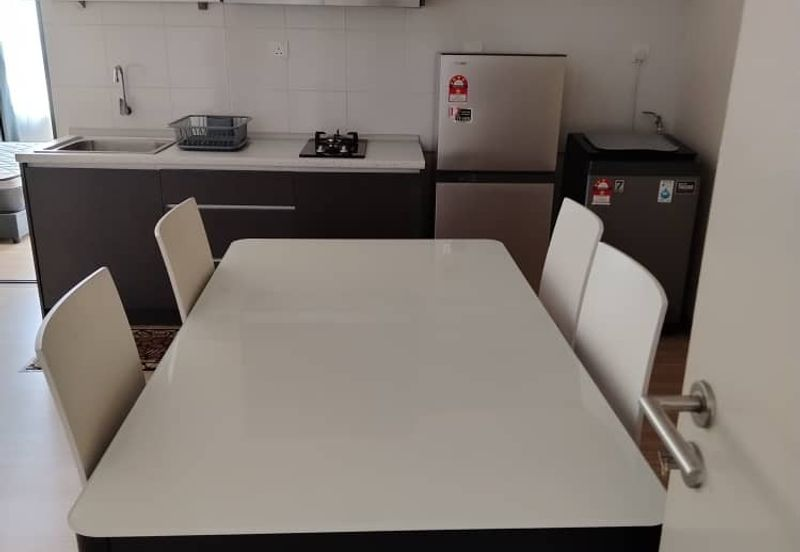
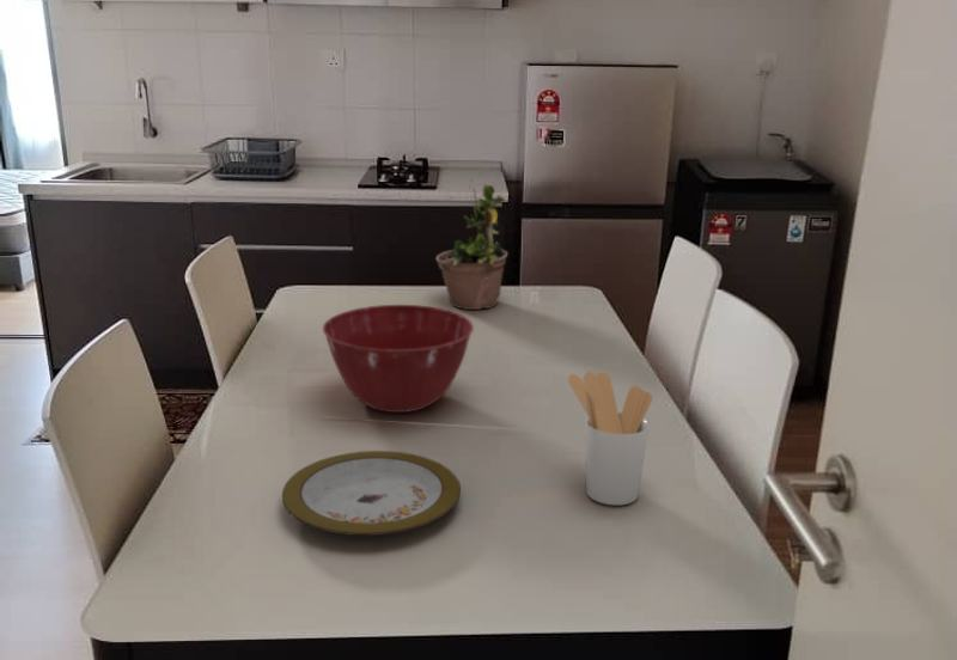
+ mixing bowl [322,304,475,414]
+ potted plant [435,172,508,311]
+ plate [281,450,462,537]
+ utensil holder [567,371,653,506]
